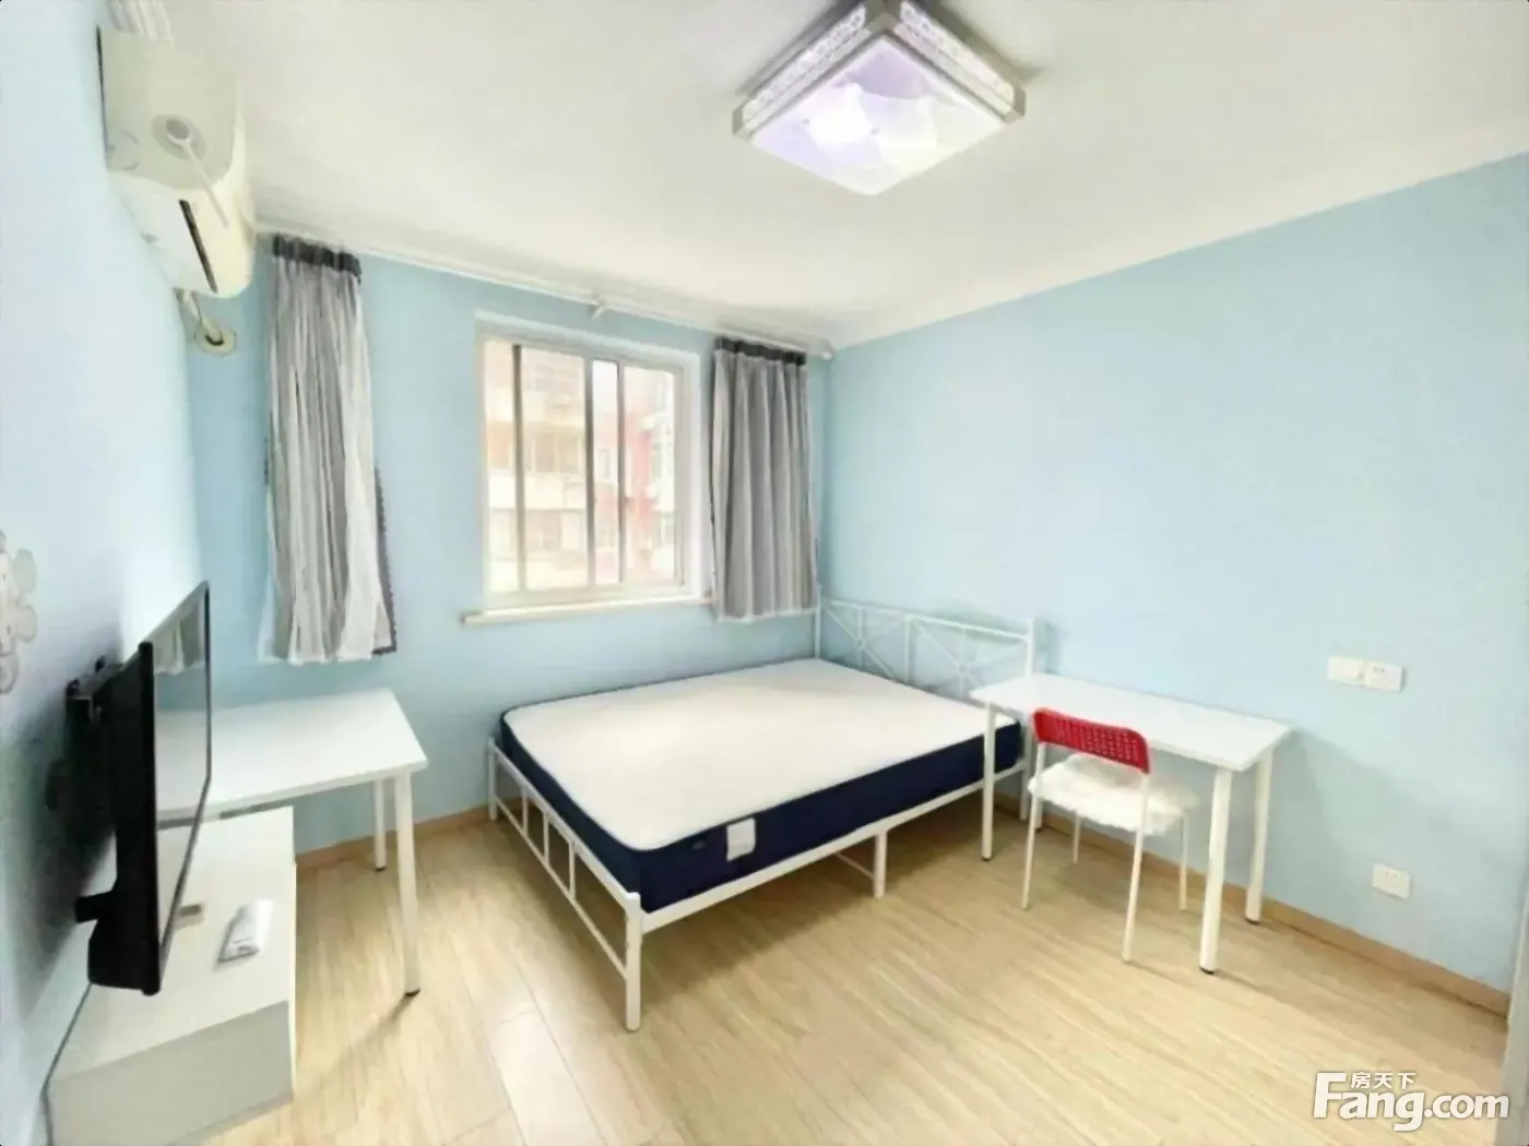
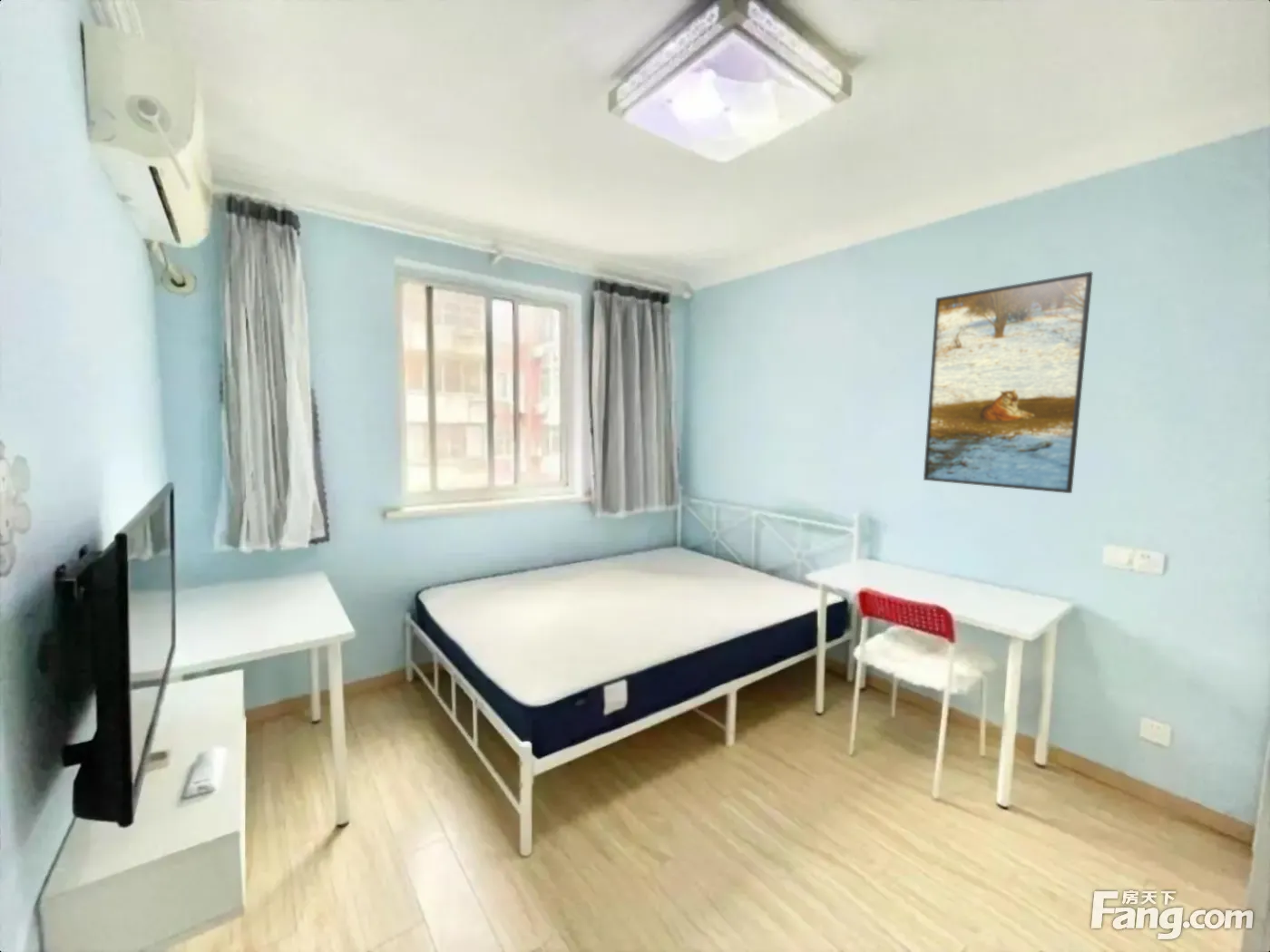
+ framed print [923,271,1094,494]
